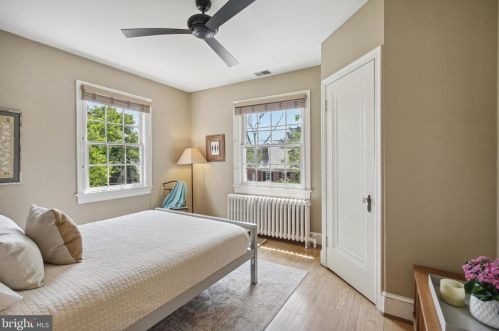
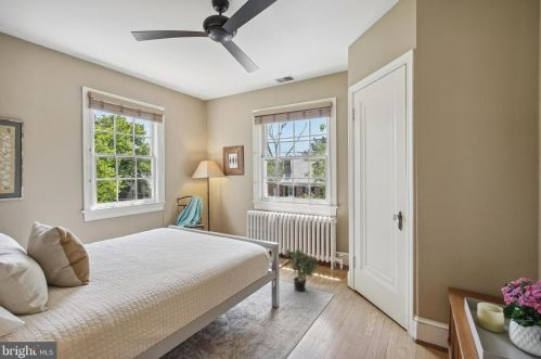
+ potted plant [284,247,320,293]
